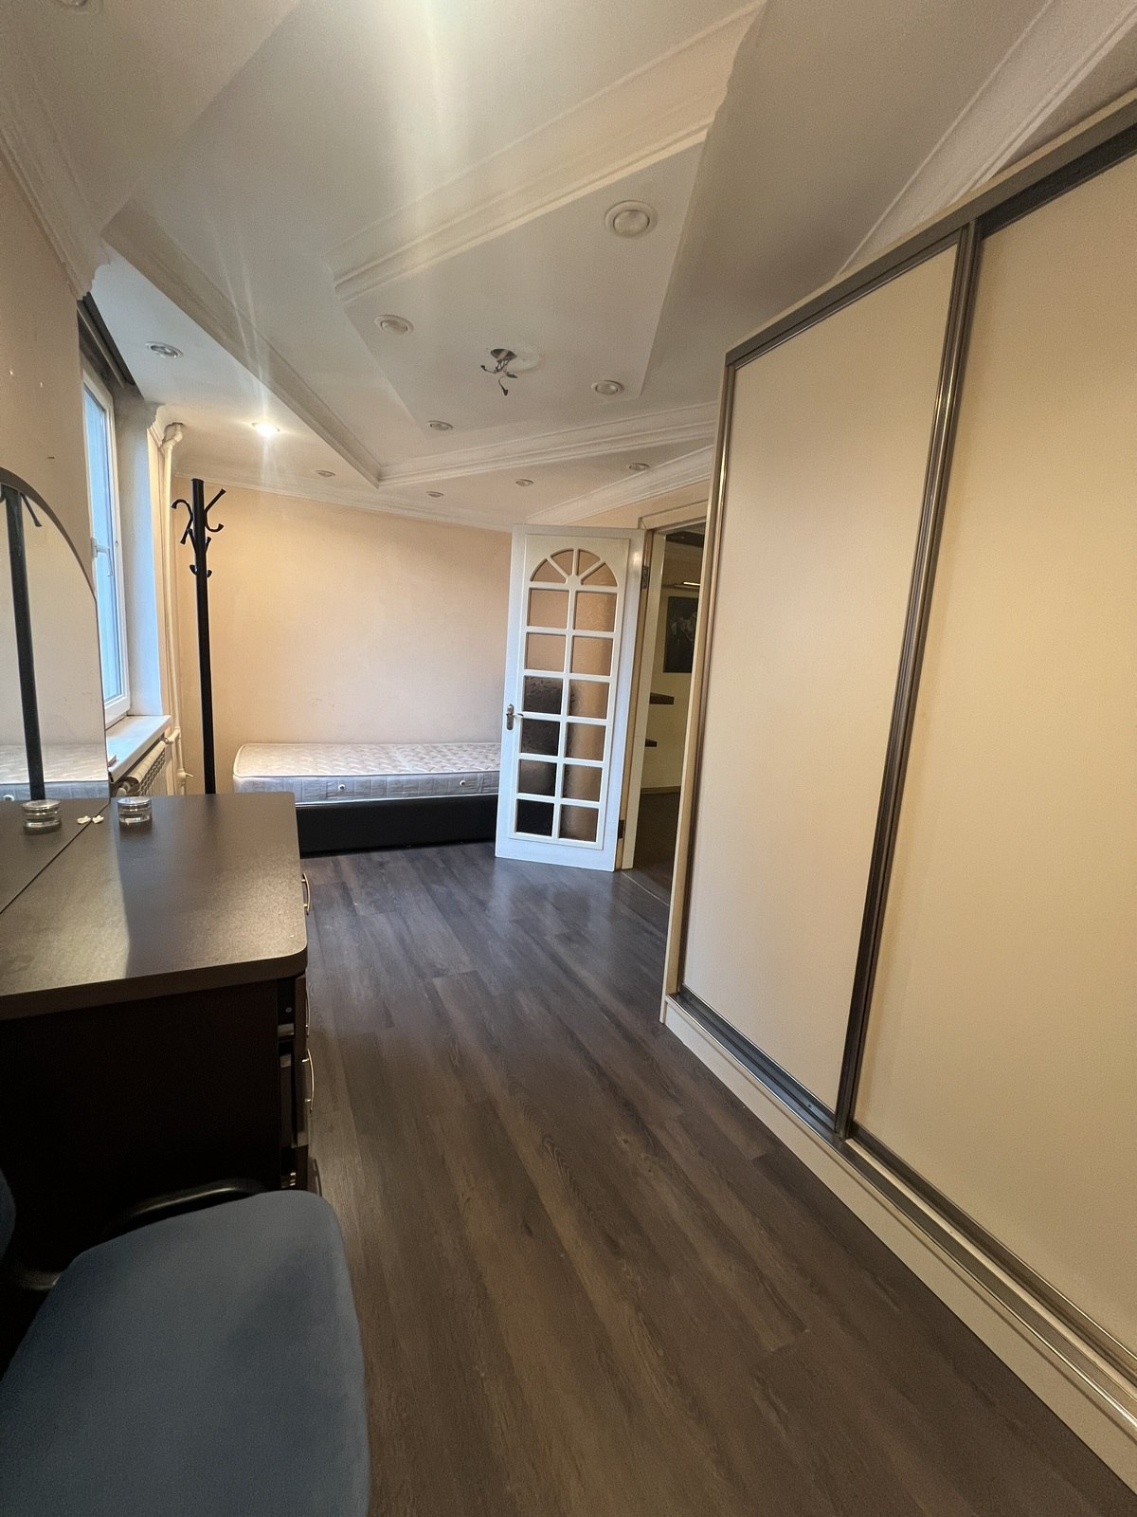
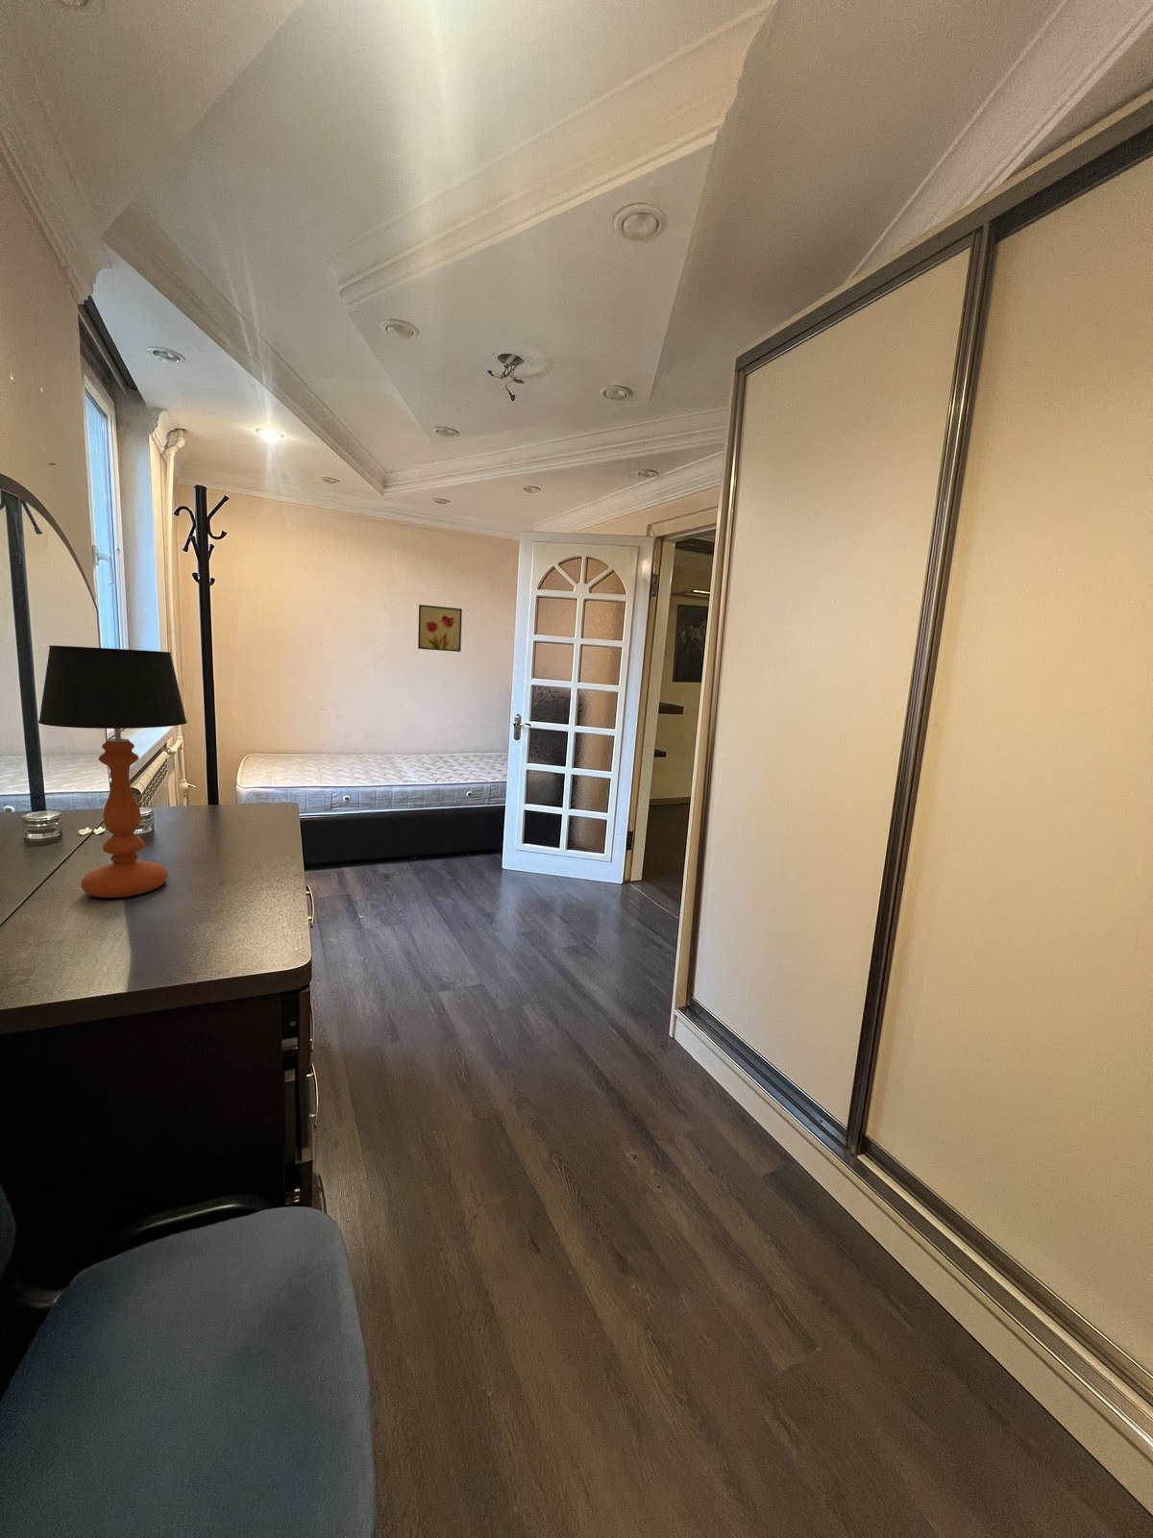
+ table lamp [38,644,188,899]
+ wall art [417,603,463,653]
